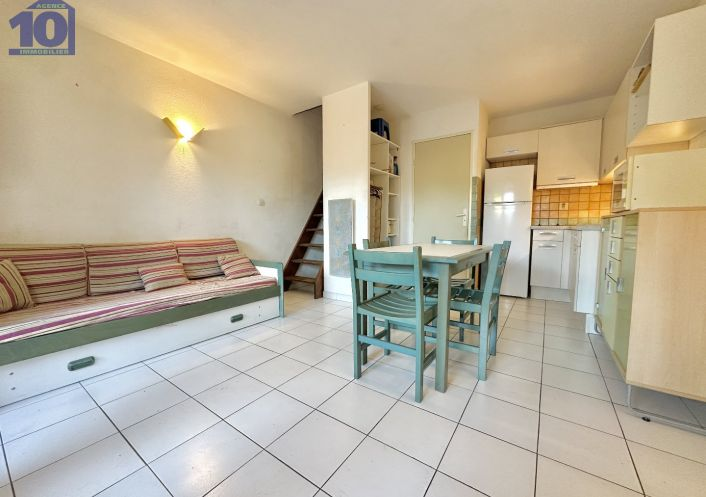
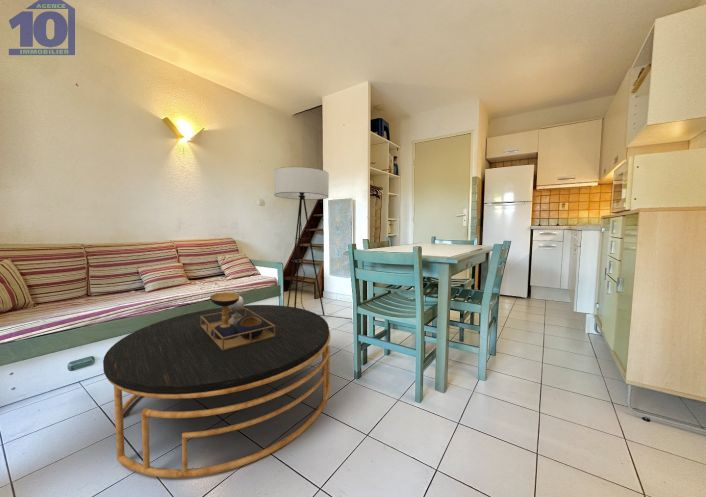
+ floor lamp [273,166,352,320]
+ coffee table [102,292,331,479]
